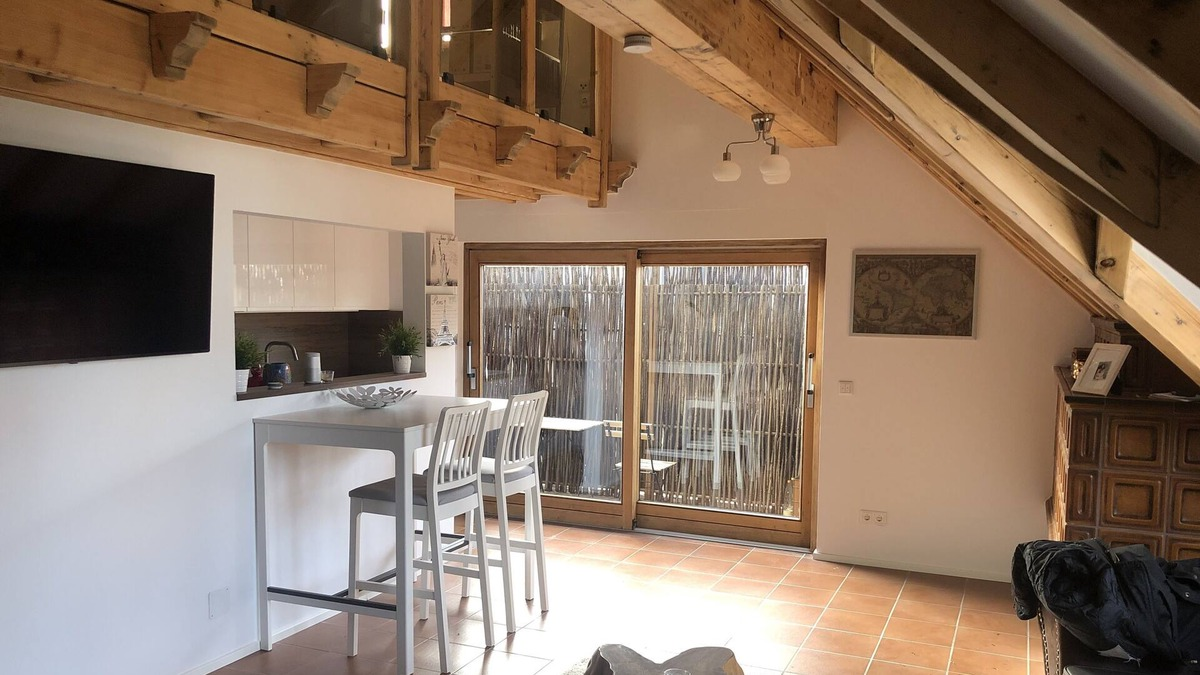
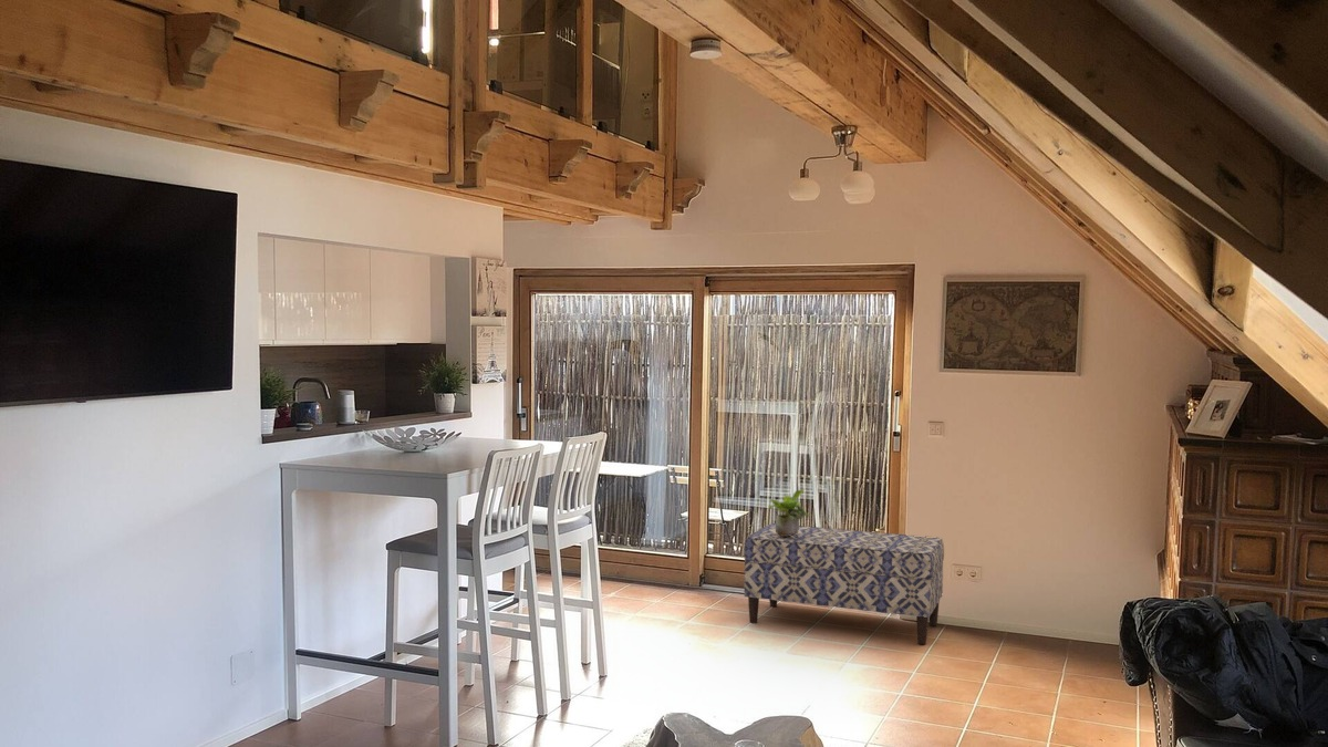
+ potted plant [768,489,811,537]
+ bench [744,522,945,645]
